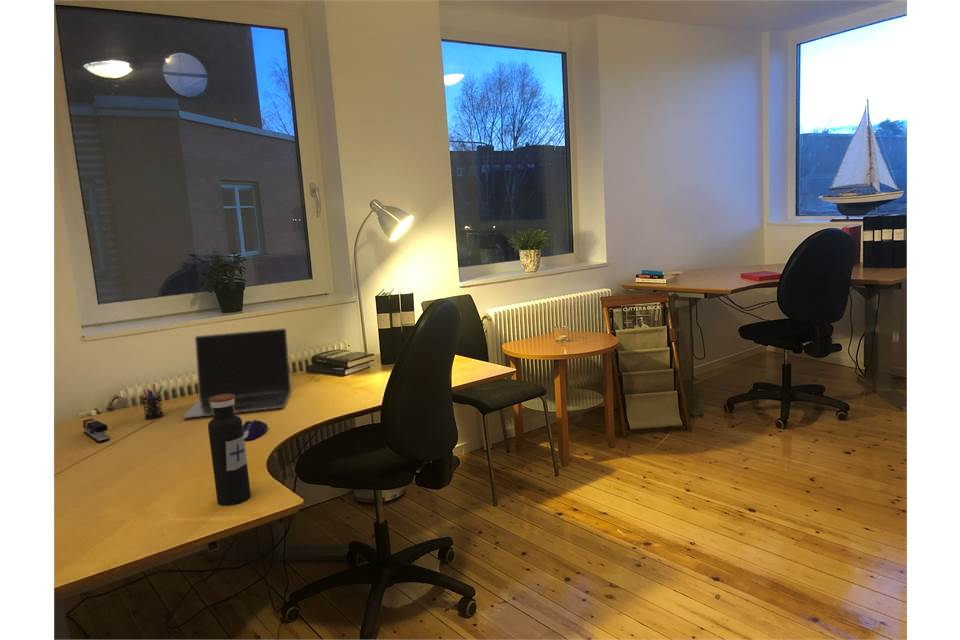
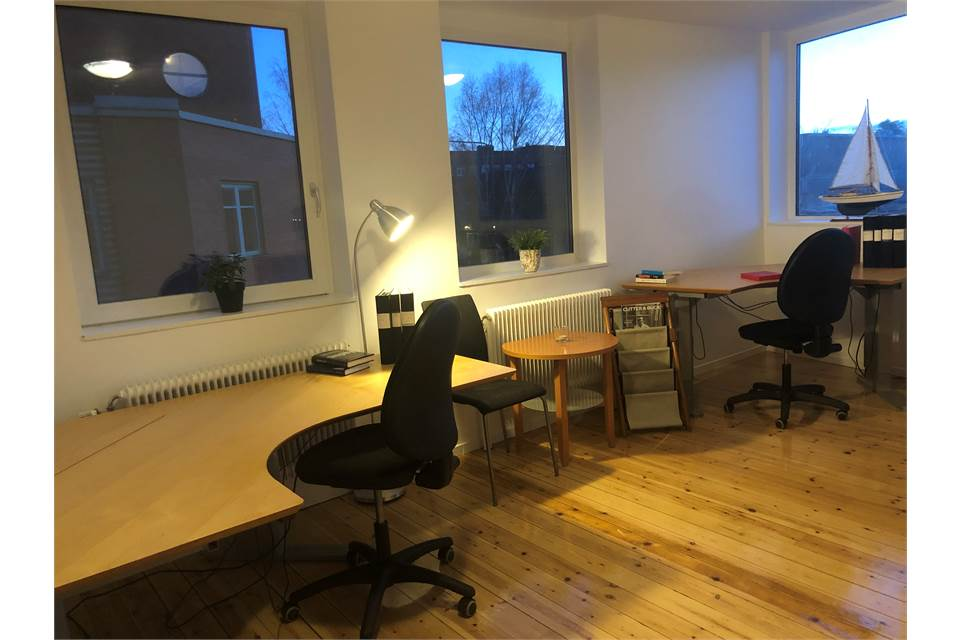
- water bottle [207,395,252,507]
- computer mouse [243,419,269,441]
- stapler [82,418,111,443]
- laptop [182,327,292,419]
- pen holder [141,383,164,420]
